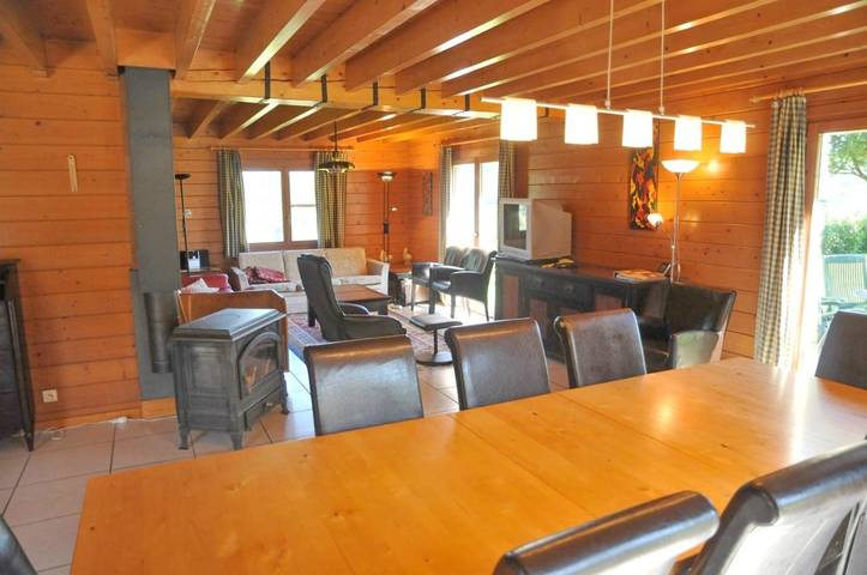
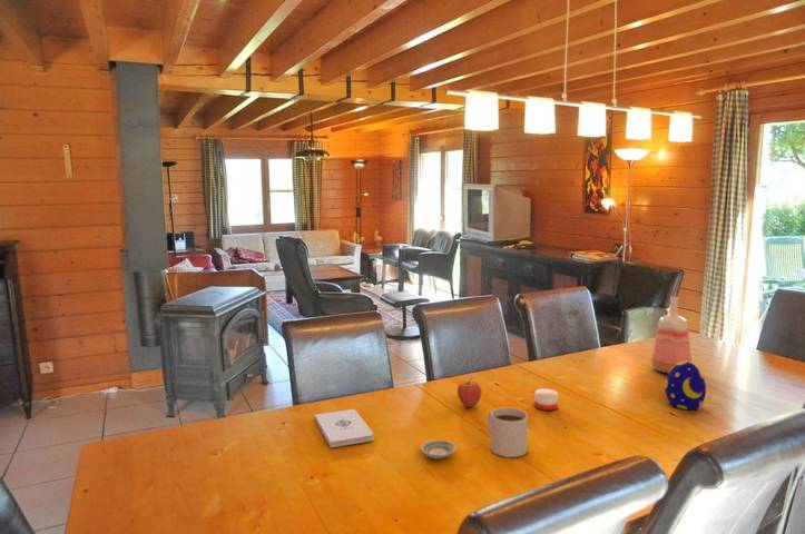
+ candle [533,388,559,412]
+ notepad [314,408,374,448]
+ saucer [419,438,458,461]
+ decorative egg [664,362,707,411]
+ fruit [457,376,483,408]
+ vase [650,296,693,375]
+ mug [487,407,529,458]
